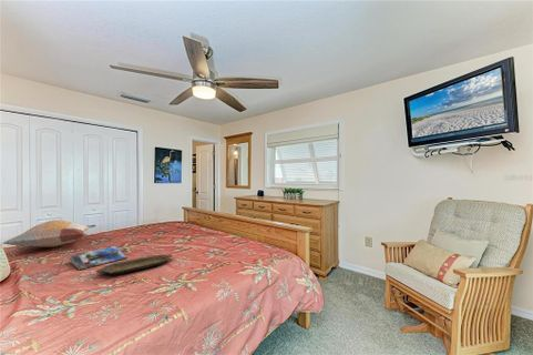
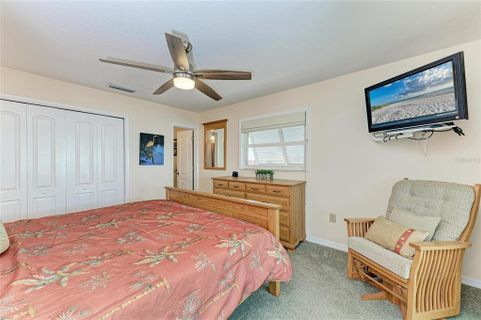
- decorative pillow [2,219,98,248]
- serving tray [95,254,174,275]
- magazine [69,245,129,271]
